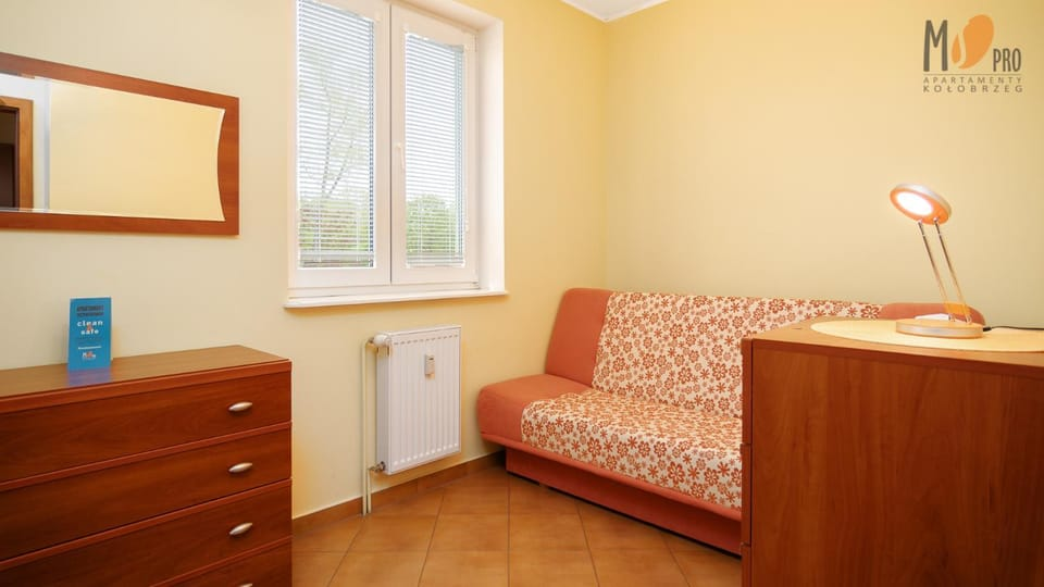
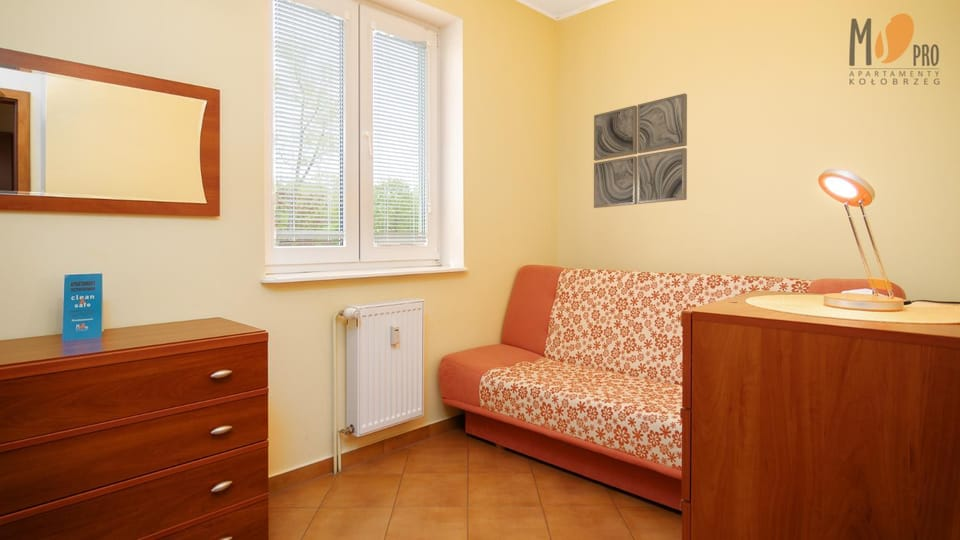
+ wall art [593,92,688,209]
